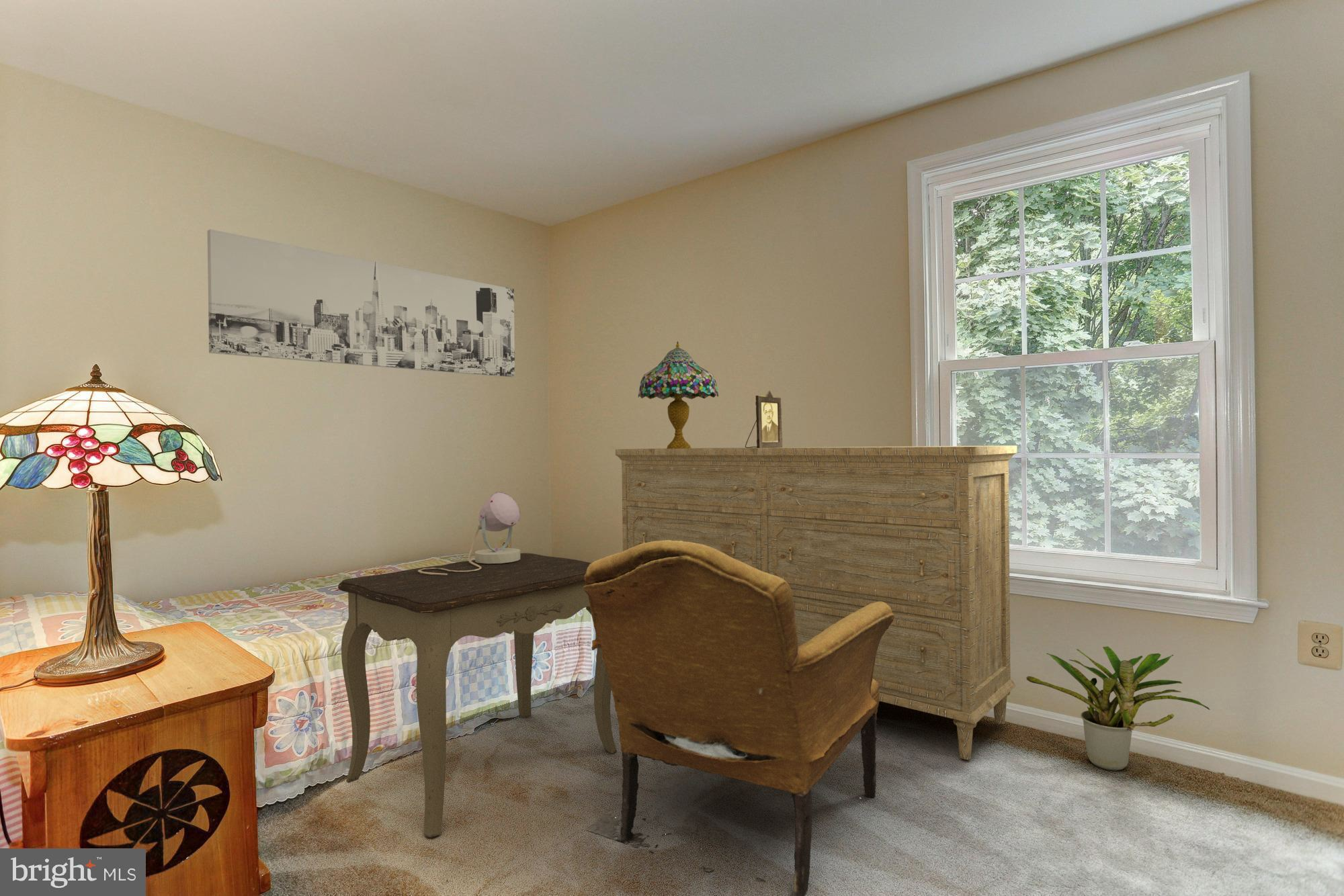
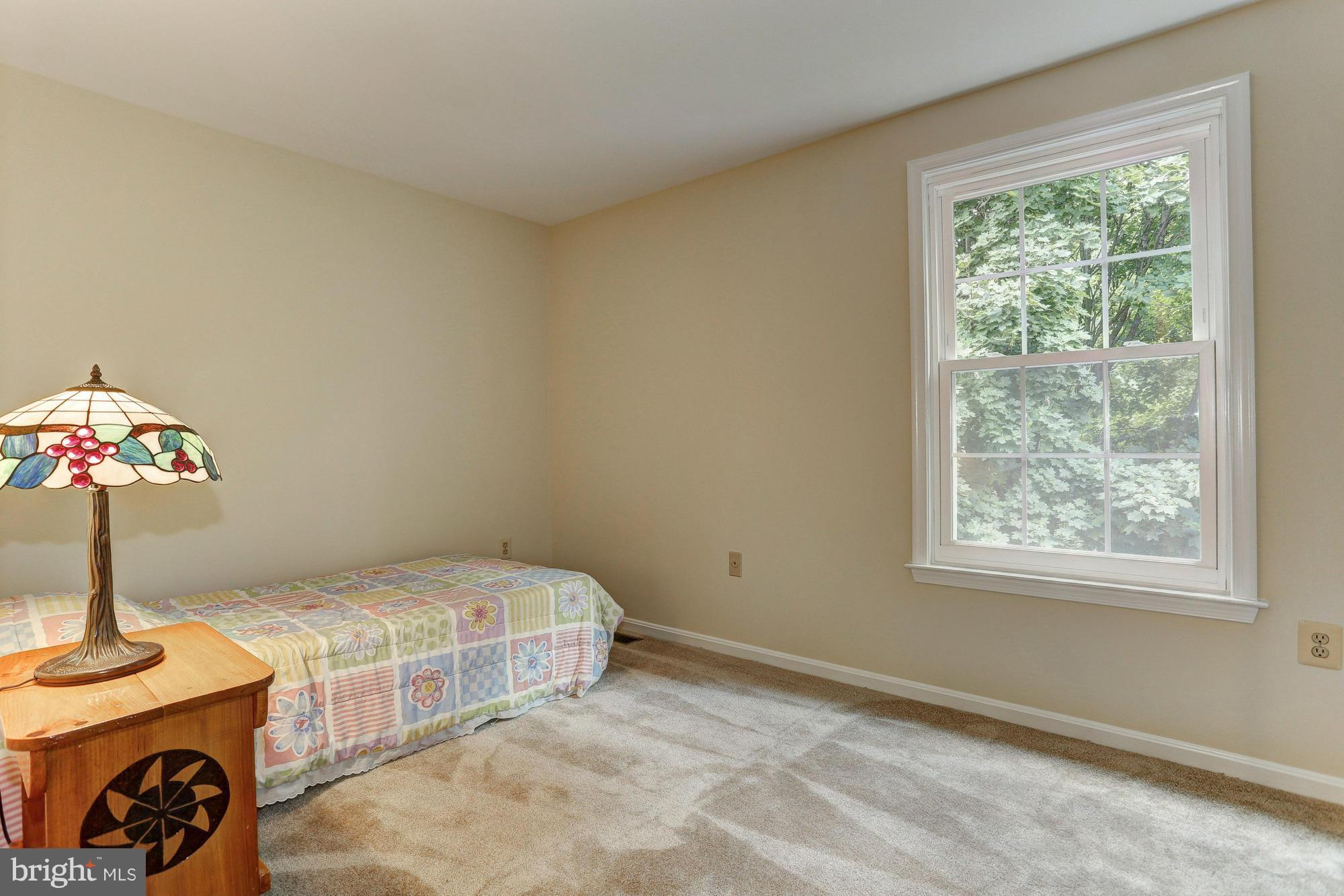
- potted plant [1025,645,1211,772]
- side table [337,552,617,838]
- photo frame [745,390,783,448]
- armchair [583,540,894,896]
- table lamp [418,492,521,576]
- dresser [615,445,1017,760]
- table lamp [638,340,719,449]
- wall art [207,228,515,378]
